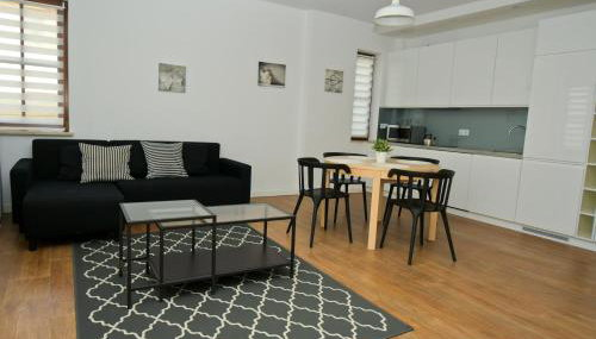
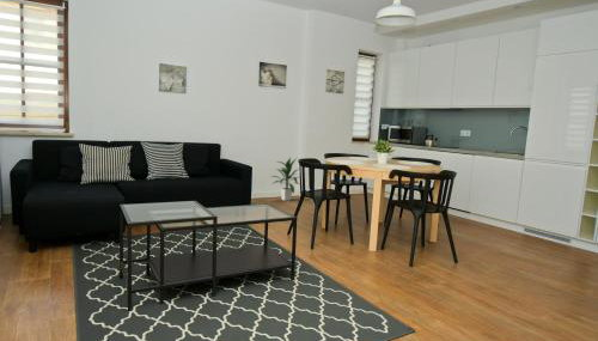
+ indoor plant [270,157,301,202]
